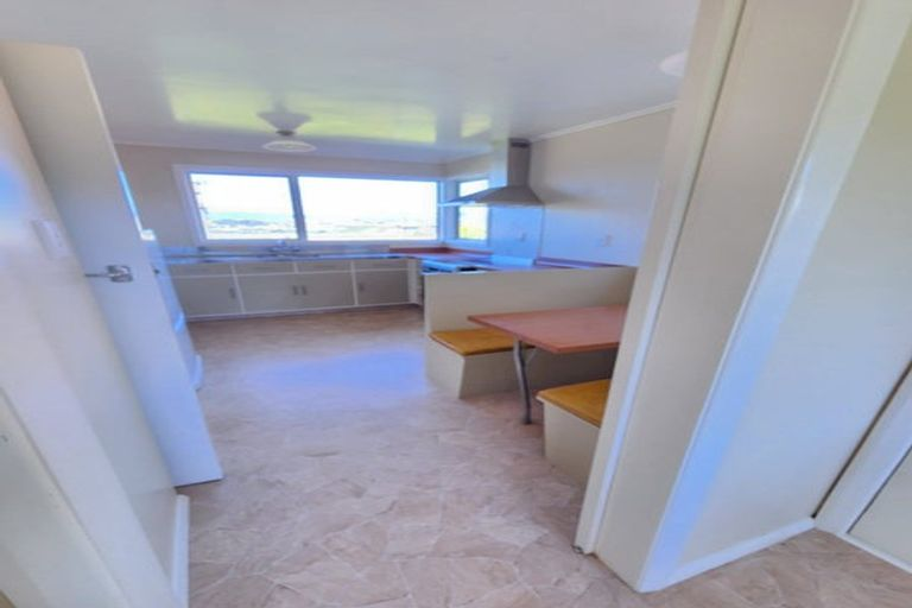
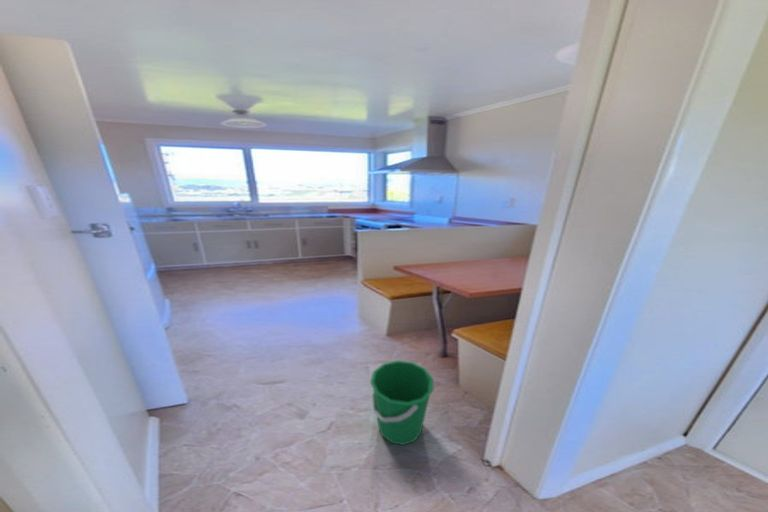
+ bucket [369,359,435,446]
